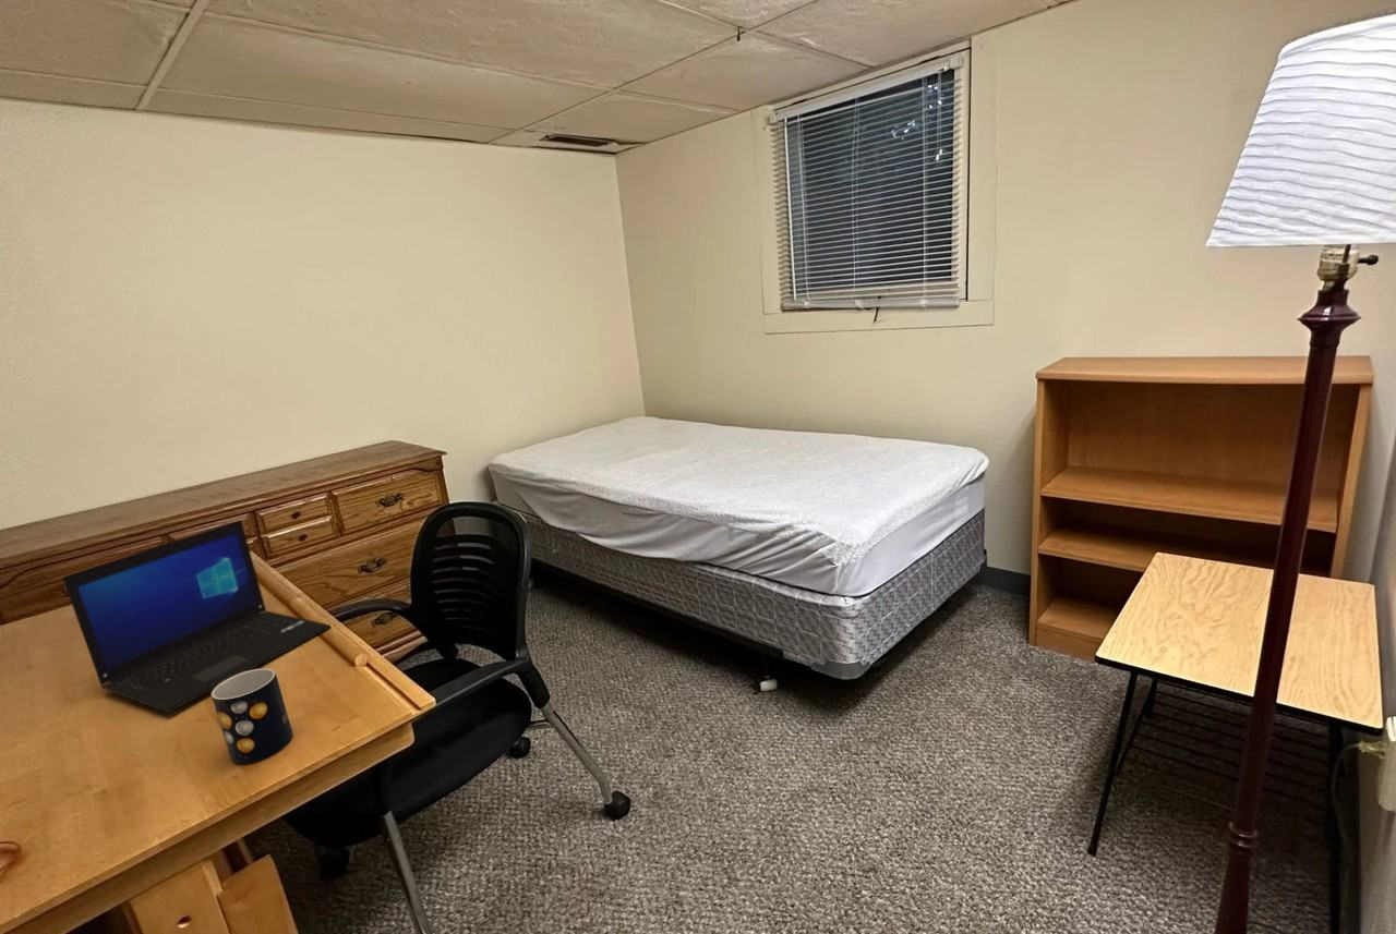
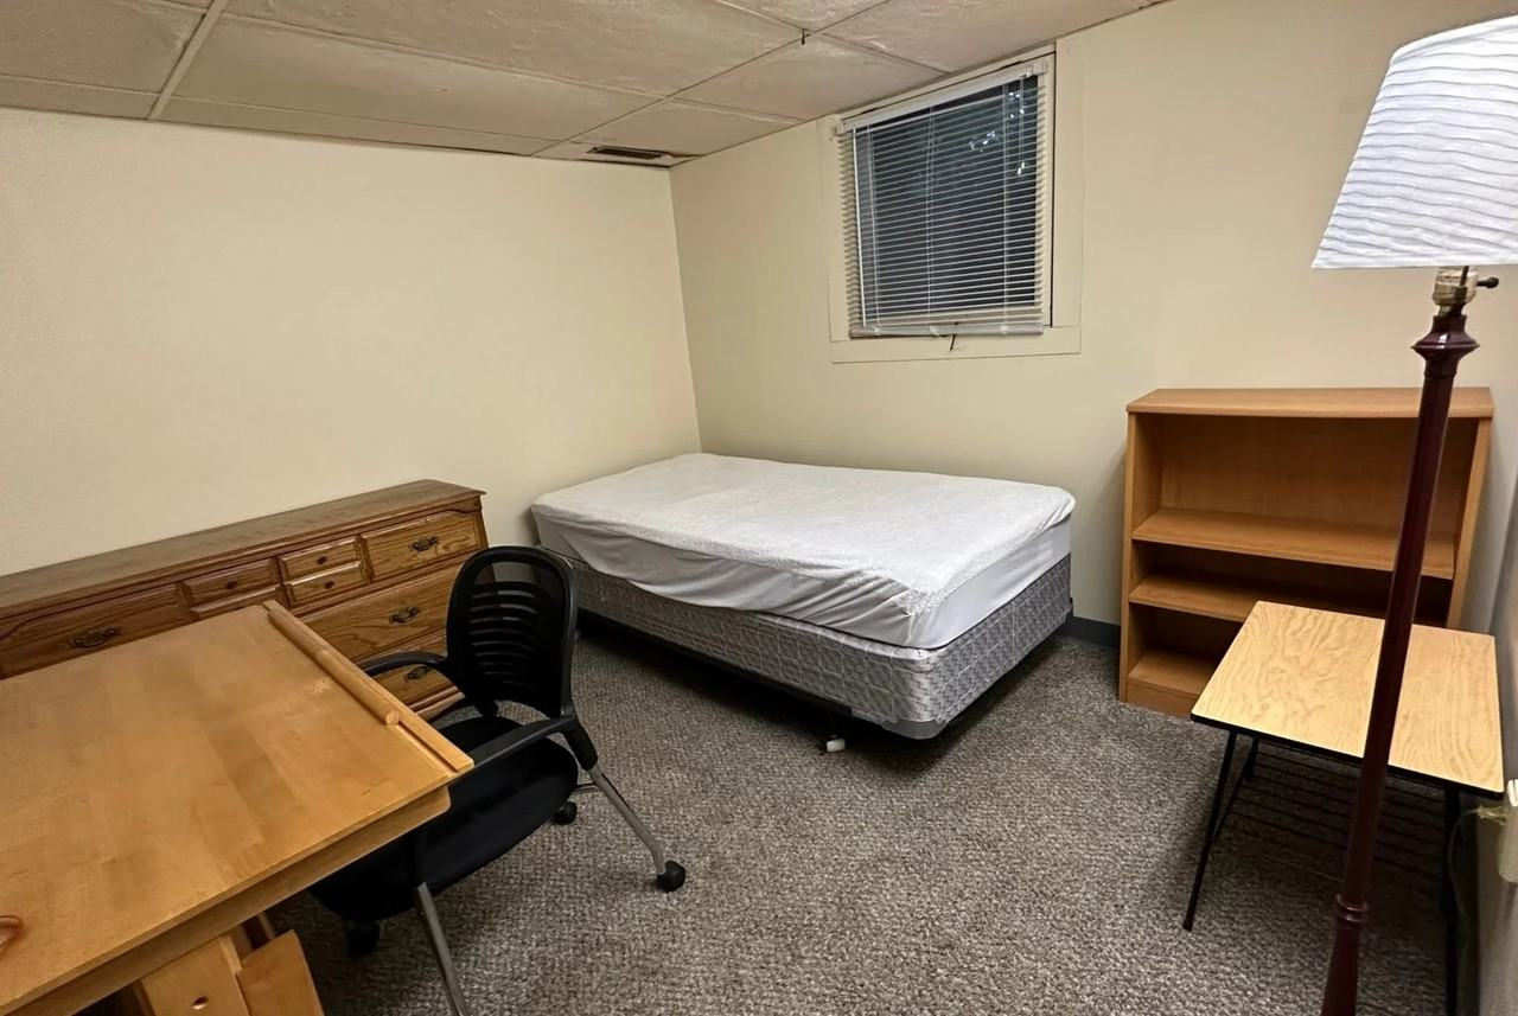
- laptop [62,519,333,714]
- mug [209,667,293,764]
